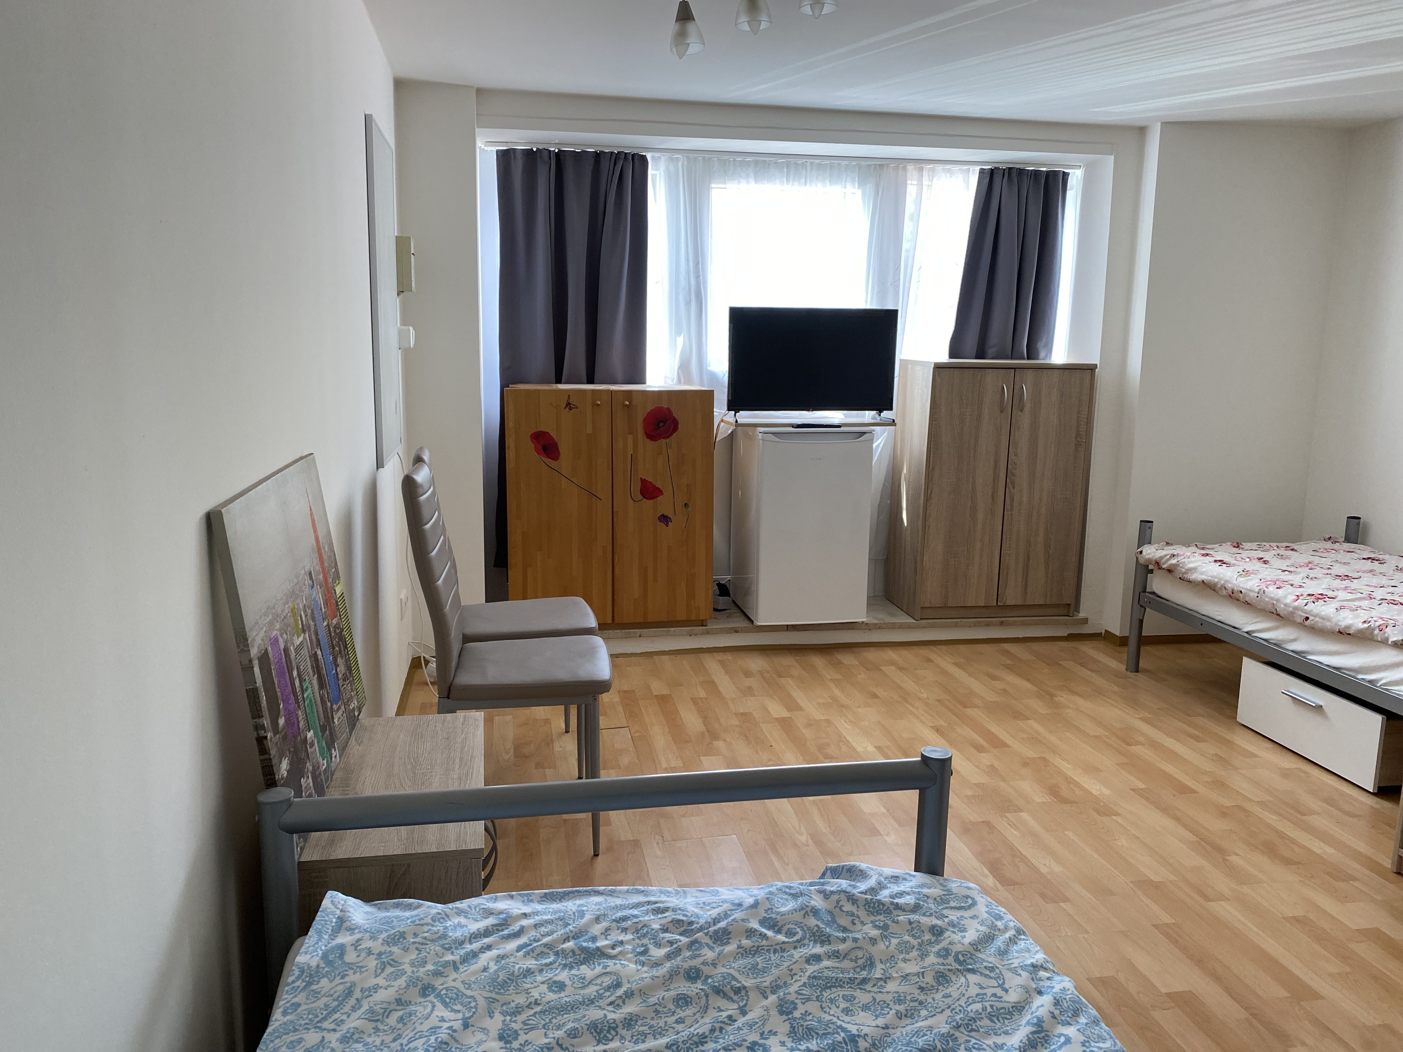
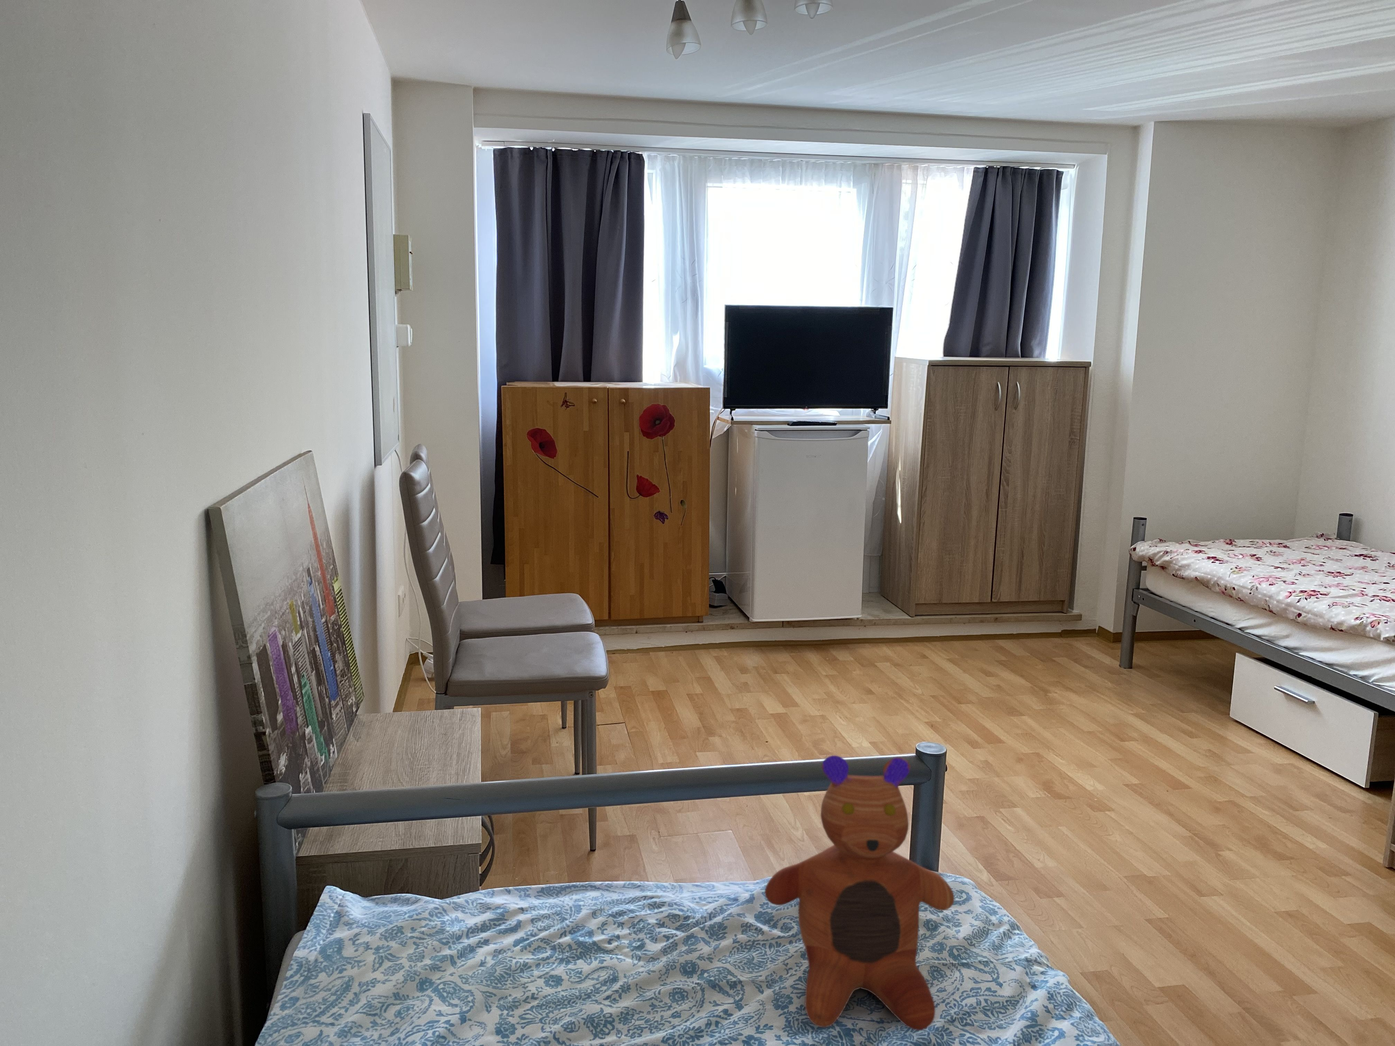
+ toy [765,755,955,1031]
